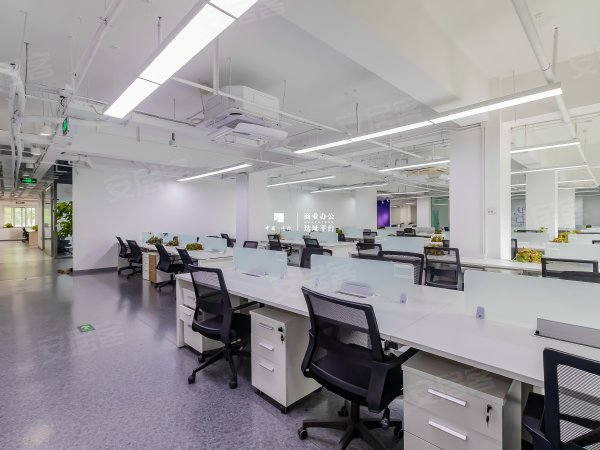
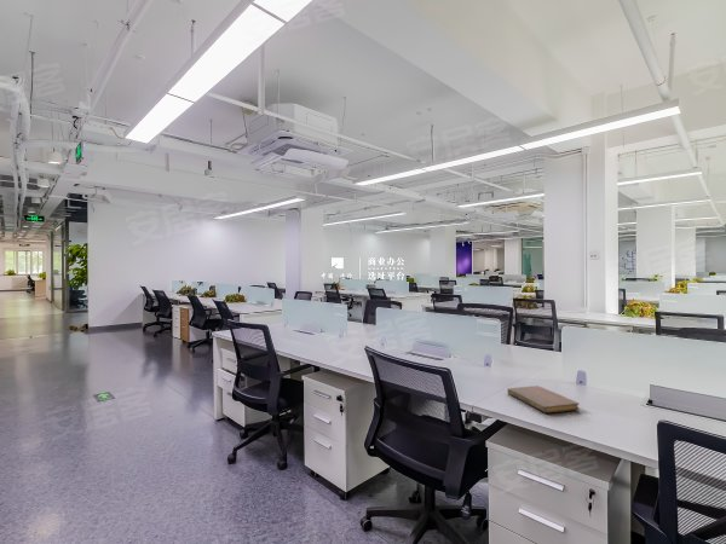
+ notebook [507,384,580,415]
